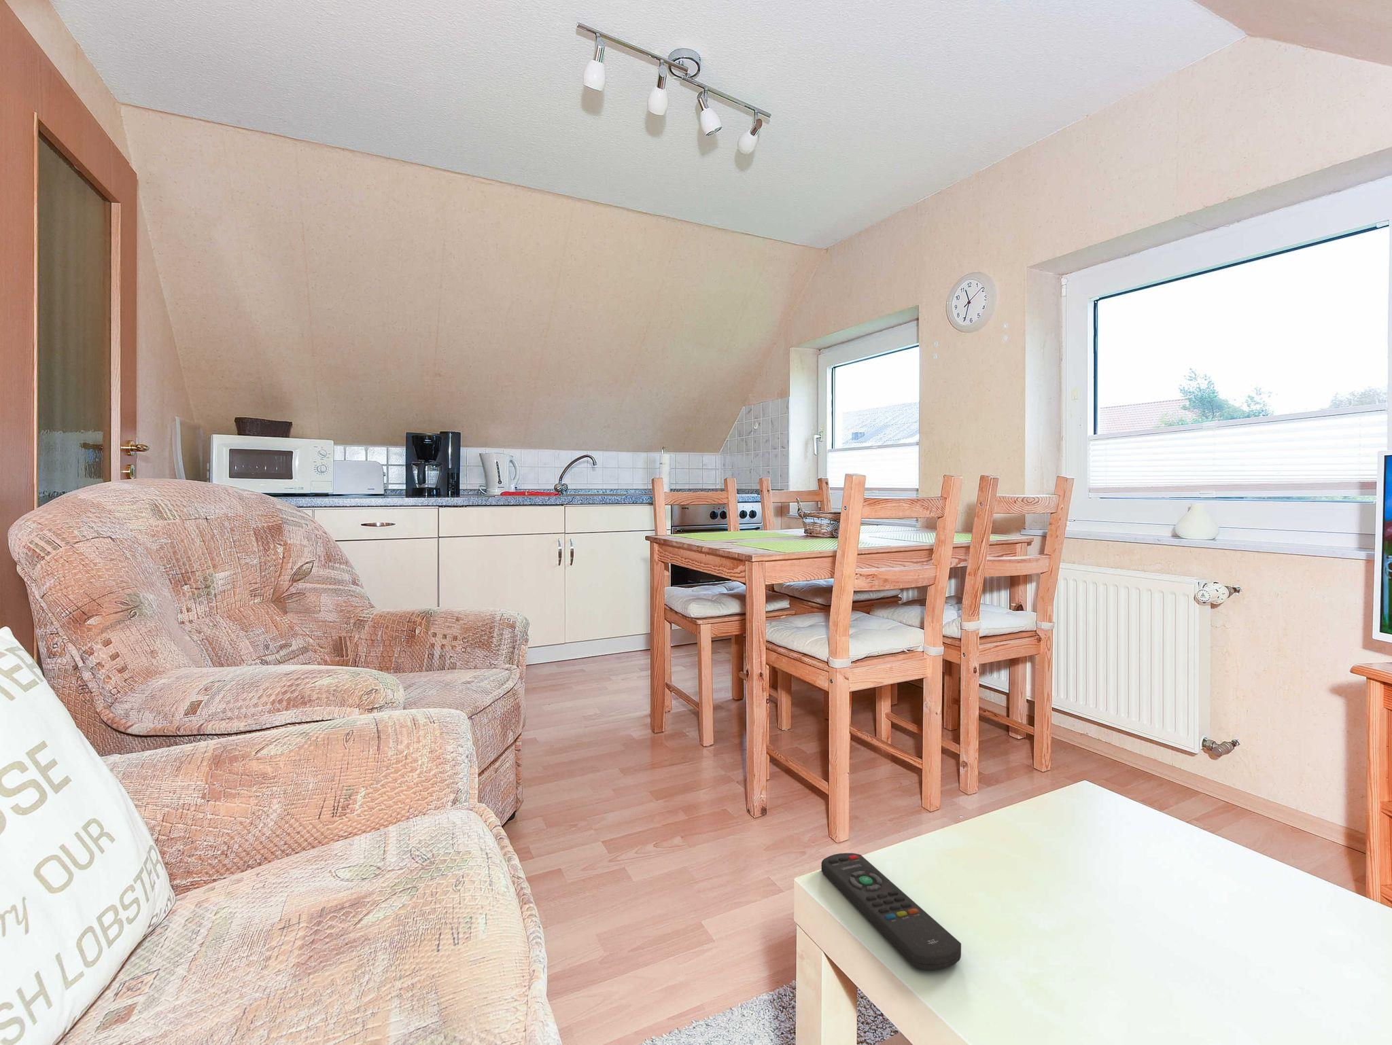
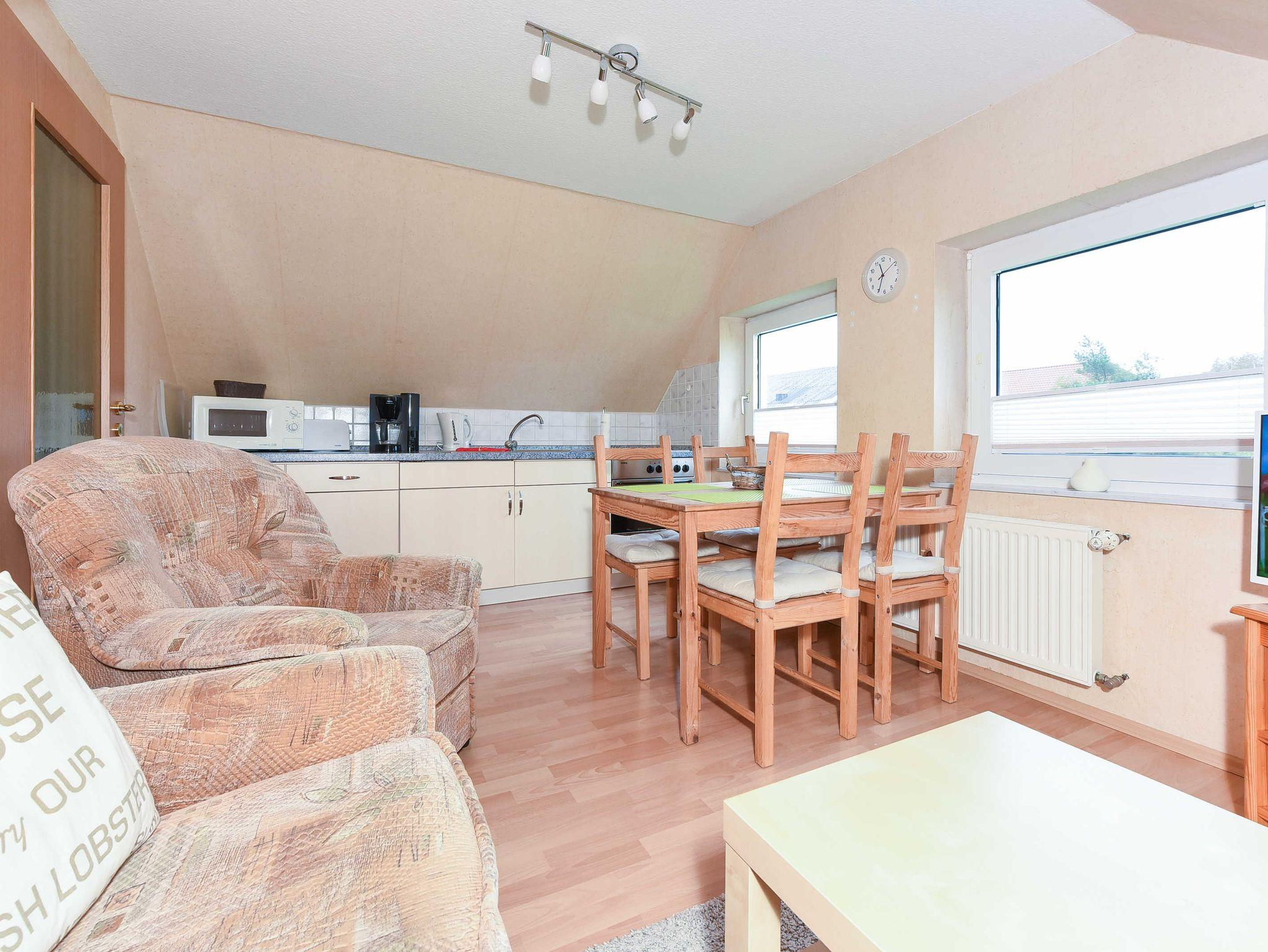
- remote control [820,852,962,971]
